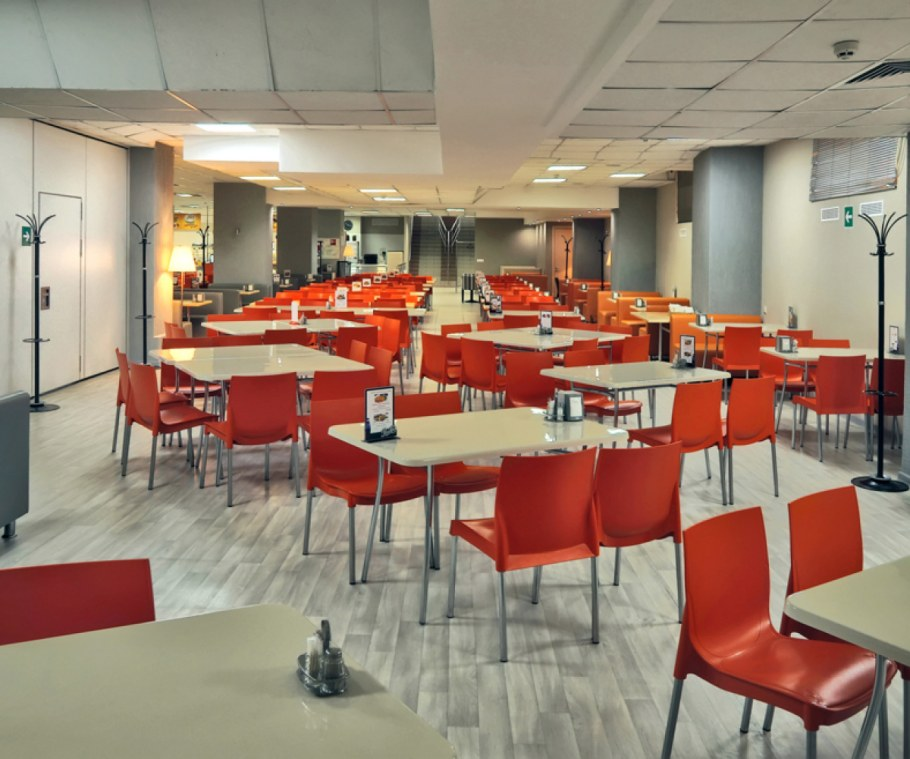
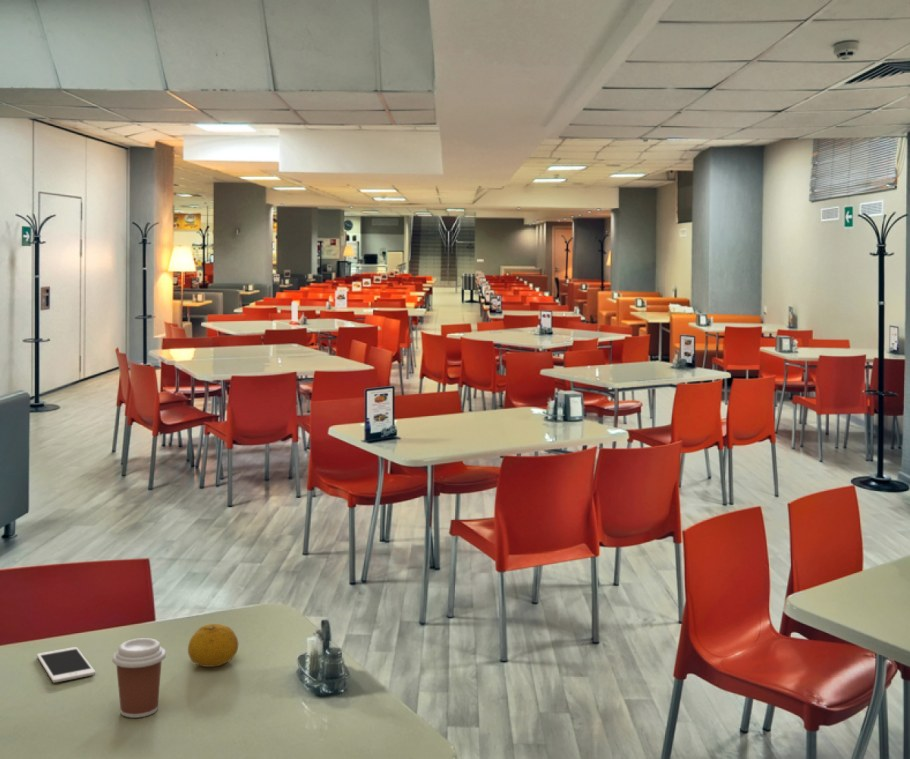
+ fruit [187,623,239,668]
+ coffee cup [111,637,167,719]
+ cell phone [36,646,96,683]
